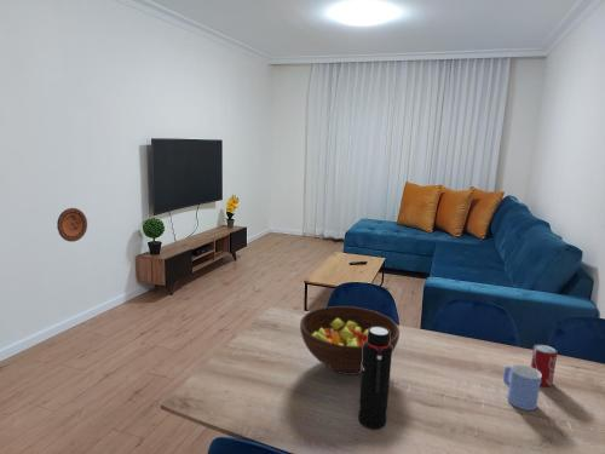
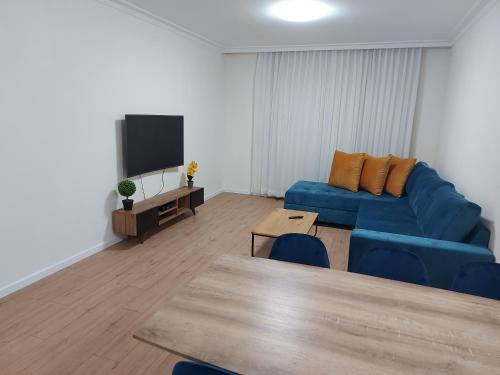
- fruit bowl [299,305,401,377]
- beverage can [530,344,558,387]
- water bottle [357,327,393,431]
- mug [502,363,541,412]
- decorative plate [56,207,88,243]
